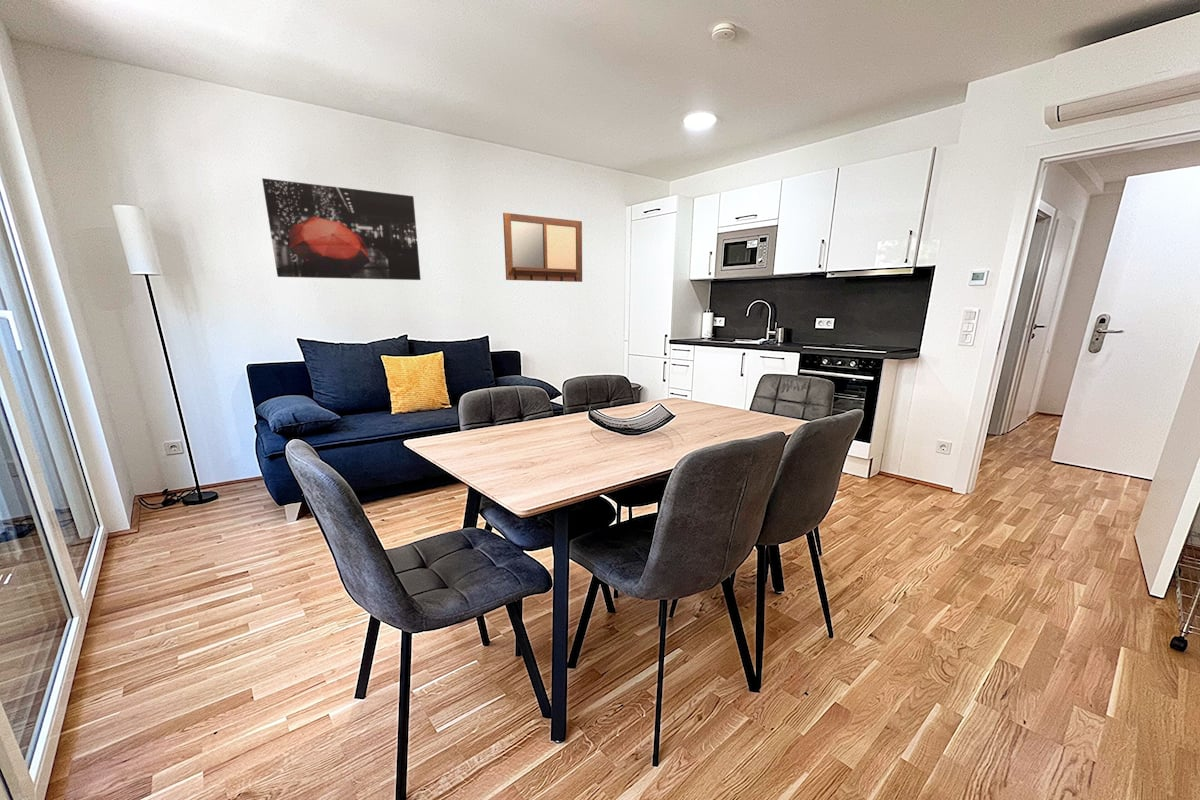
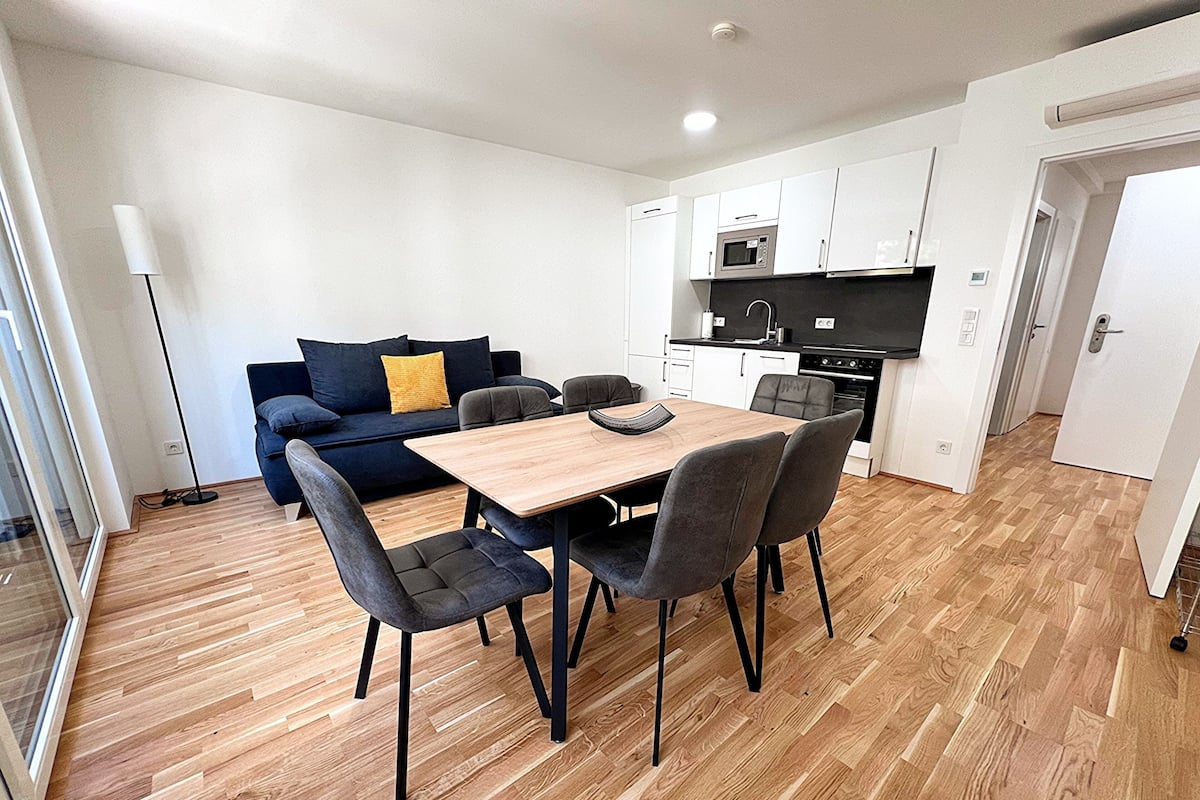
- writing board [502,212,583,283]
- wall art [261,177,422,281]
